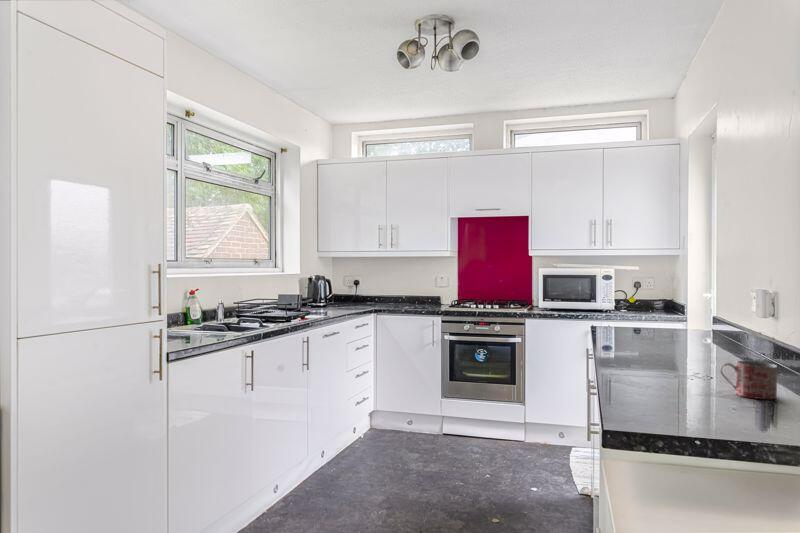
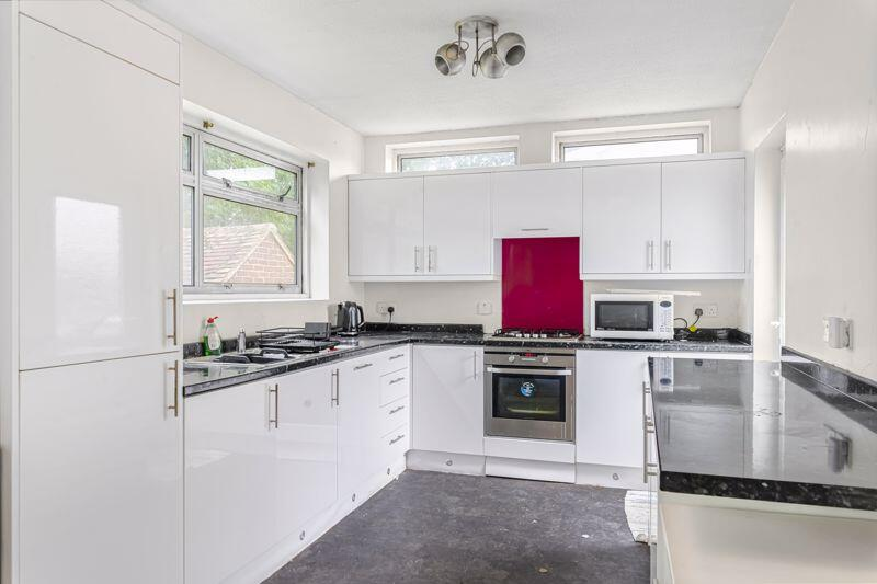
- mug [719,360,778,400]
